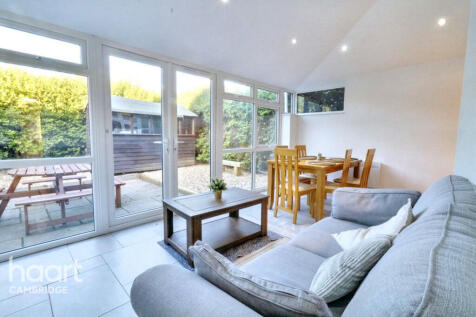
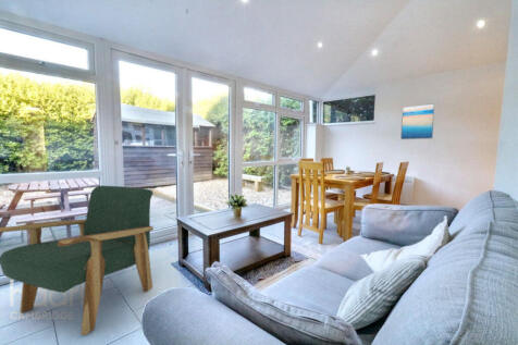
+ armchair [0,185,155,336]
+ wall art [399,102,436,140]
